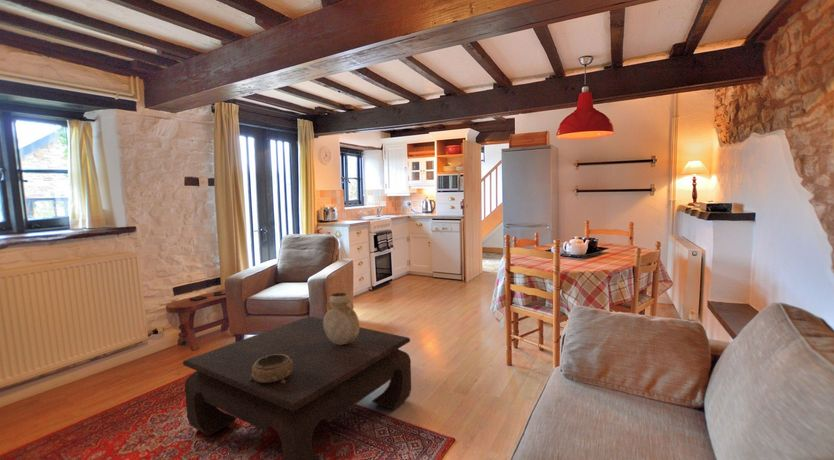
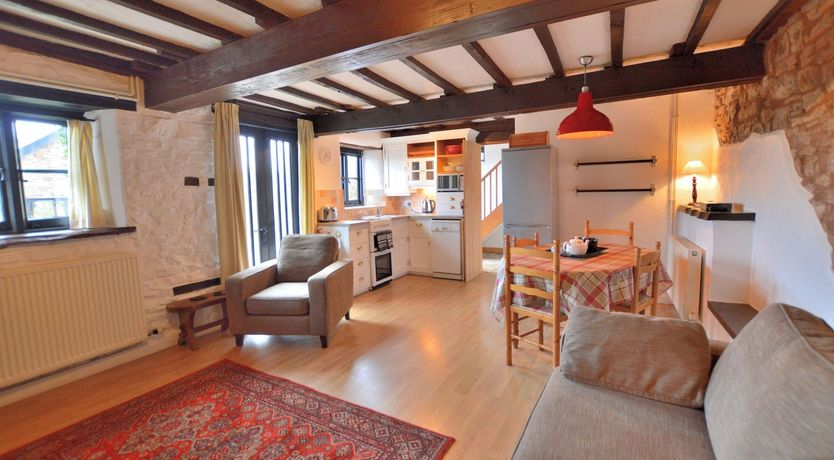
- coffee table [182,315,412,460]
- decorative bowl [249,354,293,383]
- vase [323,291,360,345]
